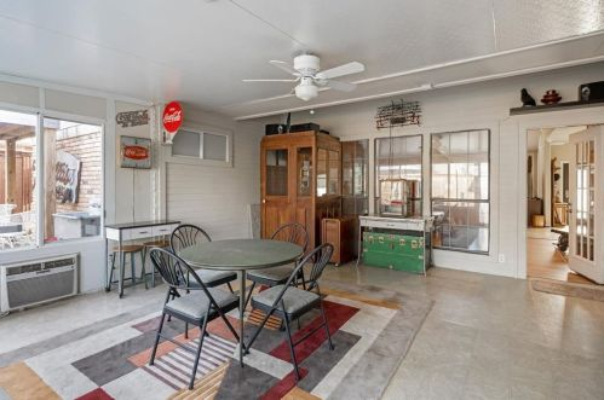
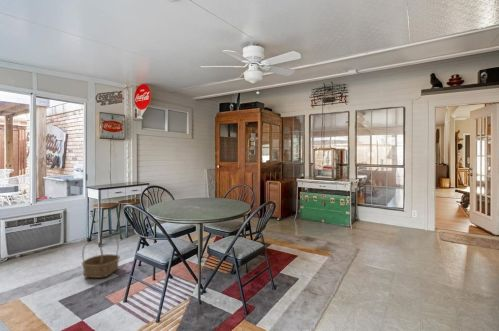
+ basket [81,234,121,279]
